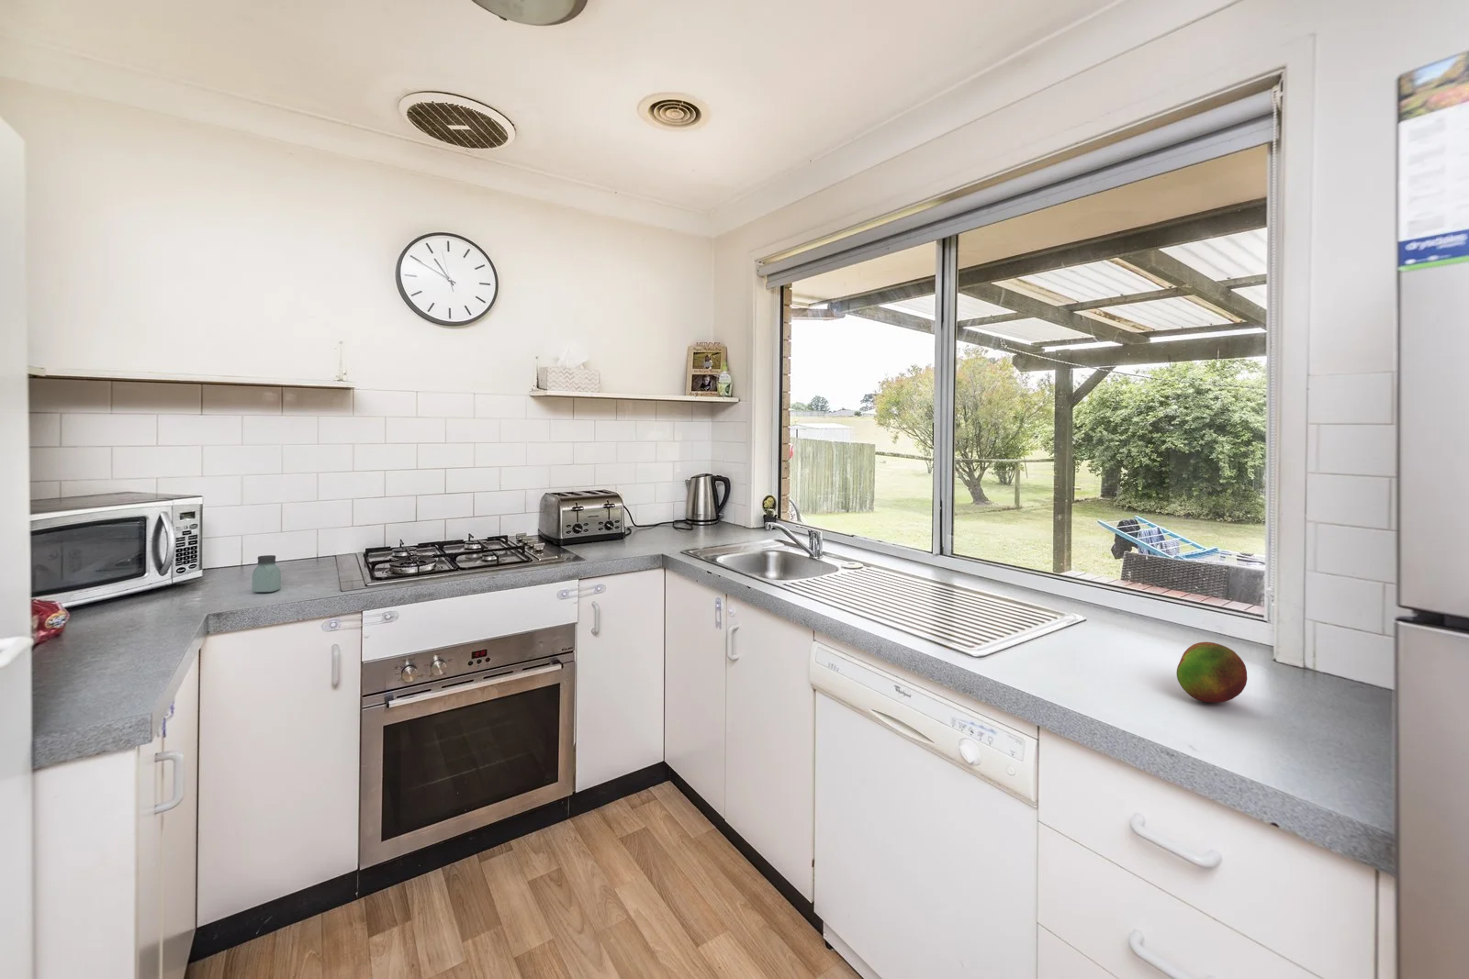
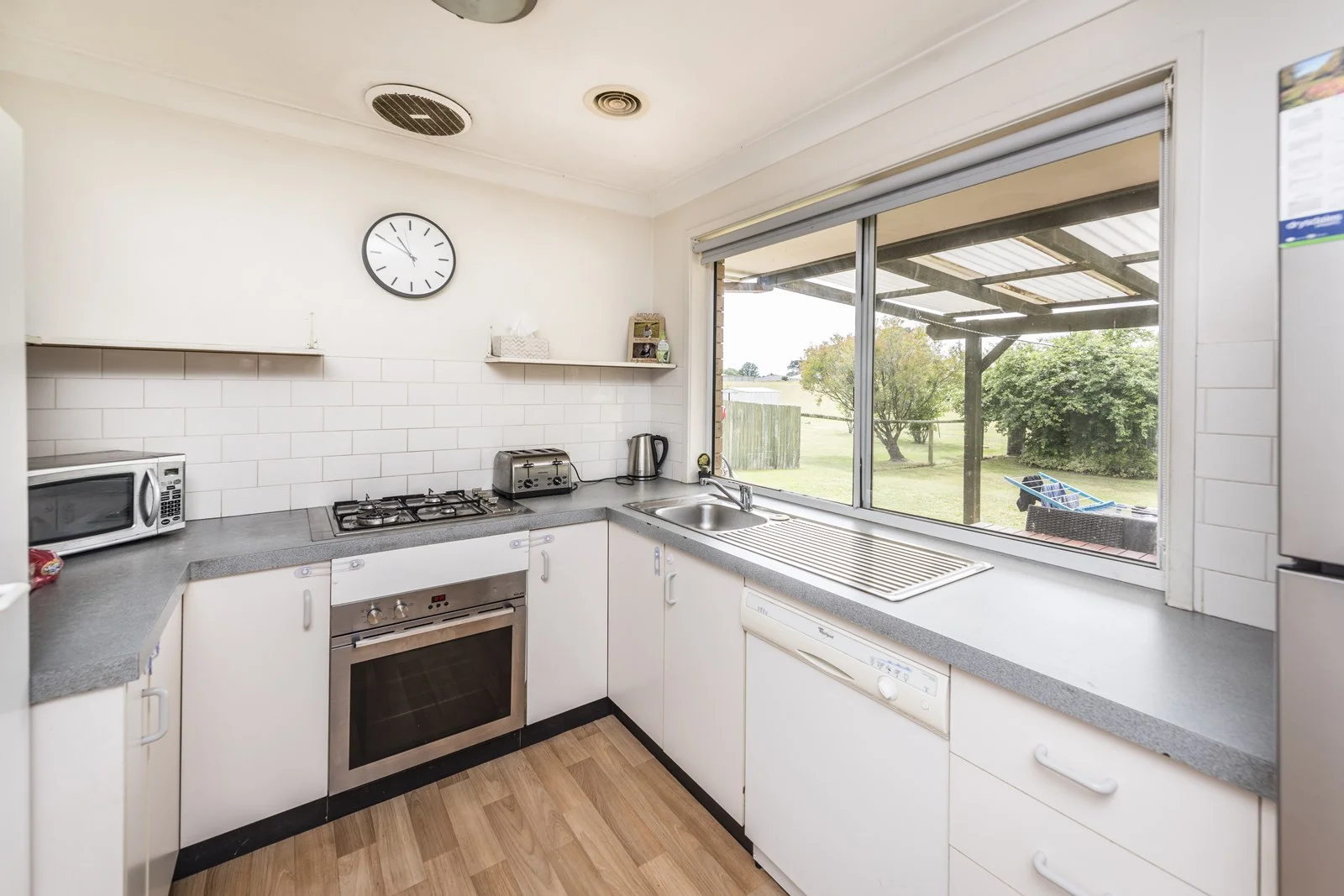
- fruit [1175,641,1248,704]
- saltshaker [251,554,282,593]
